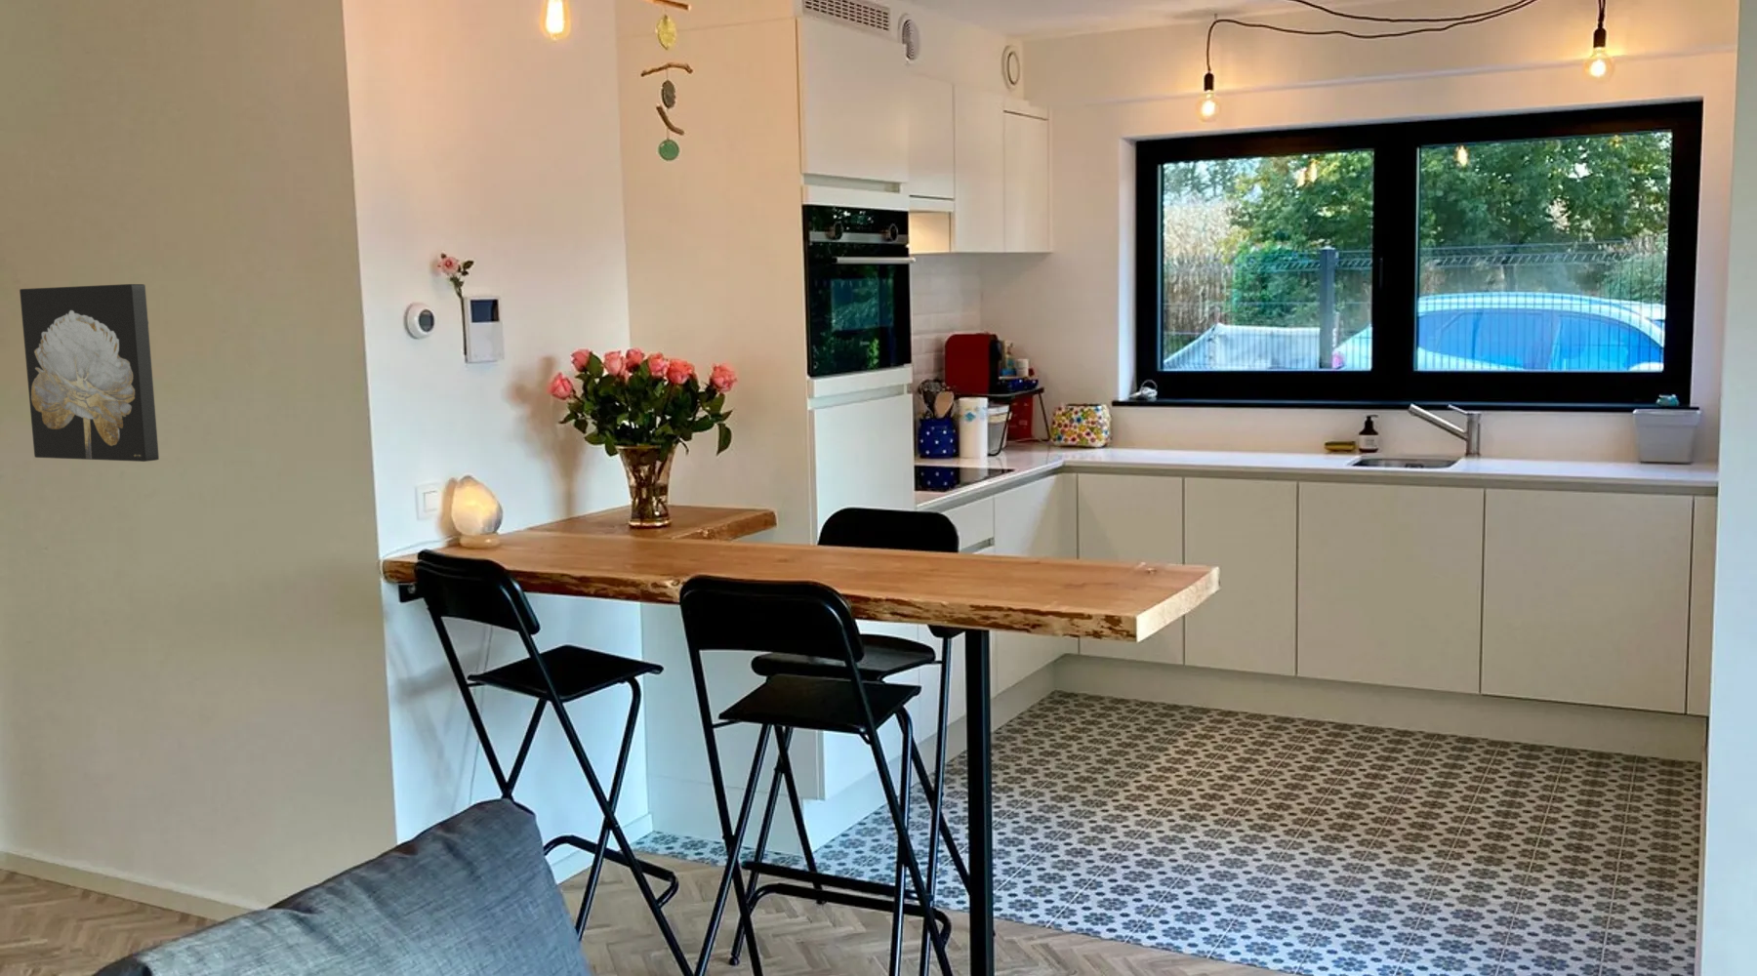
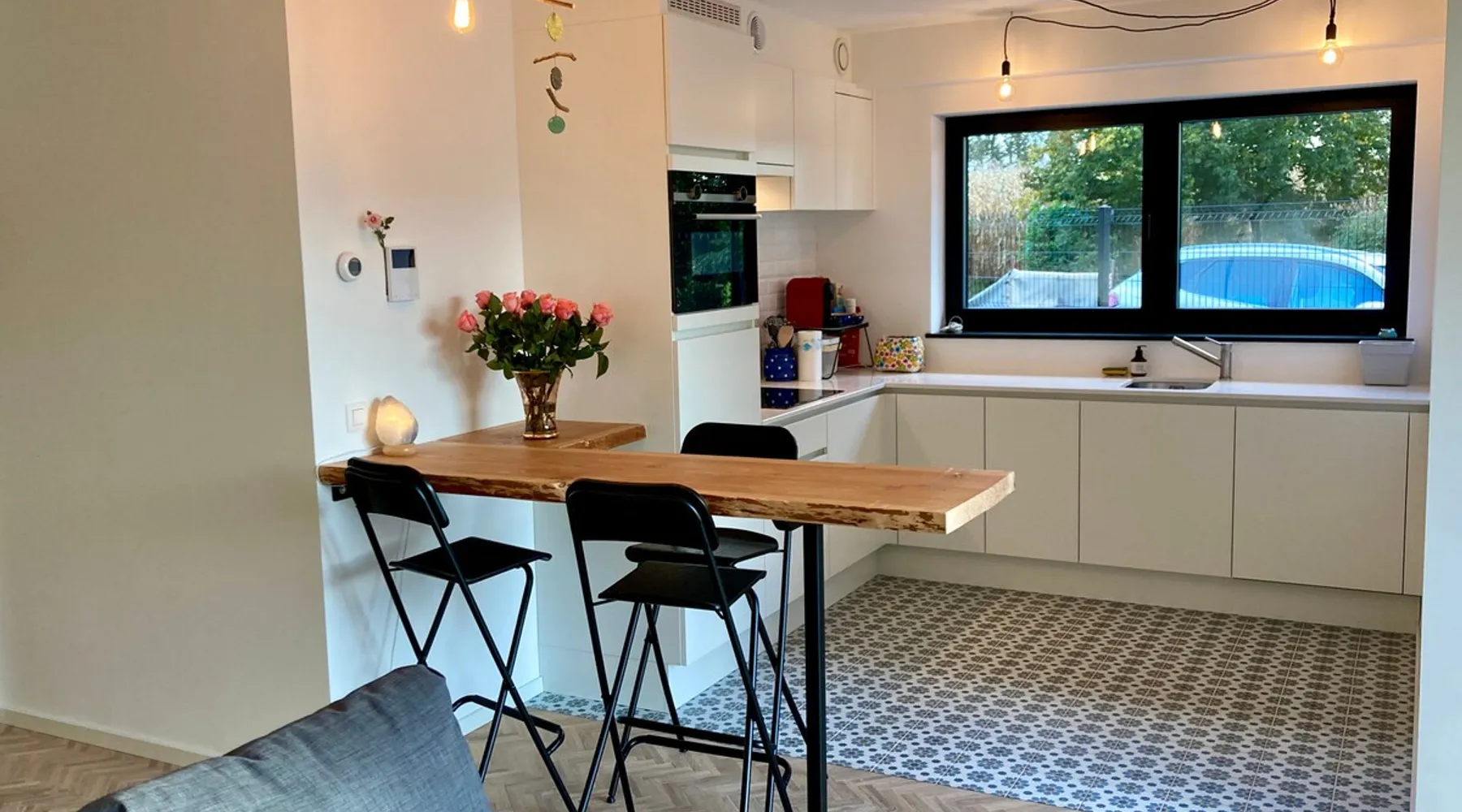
- wall art [18,282,160,463]
